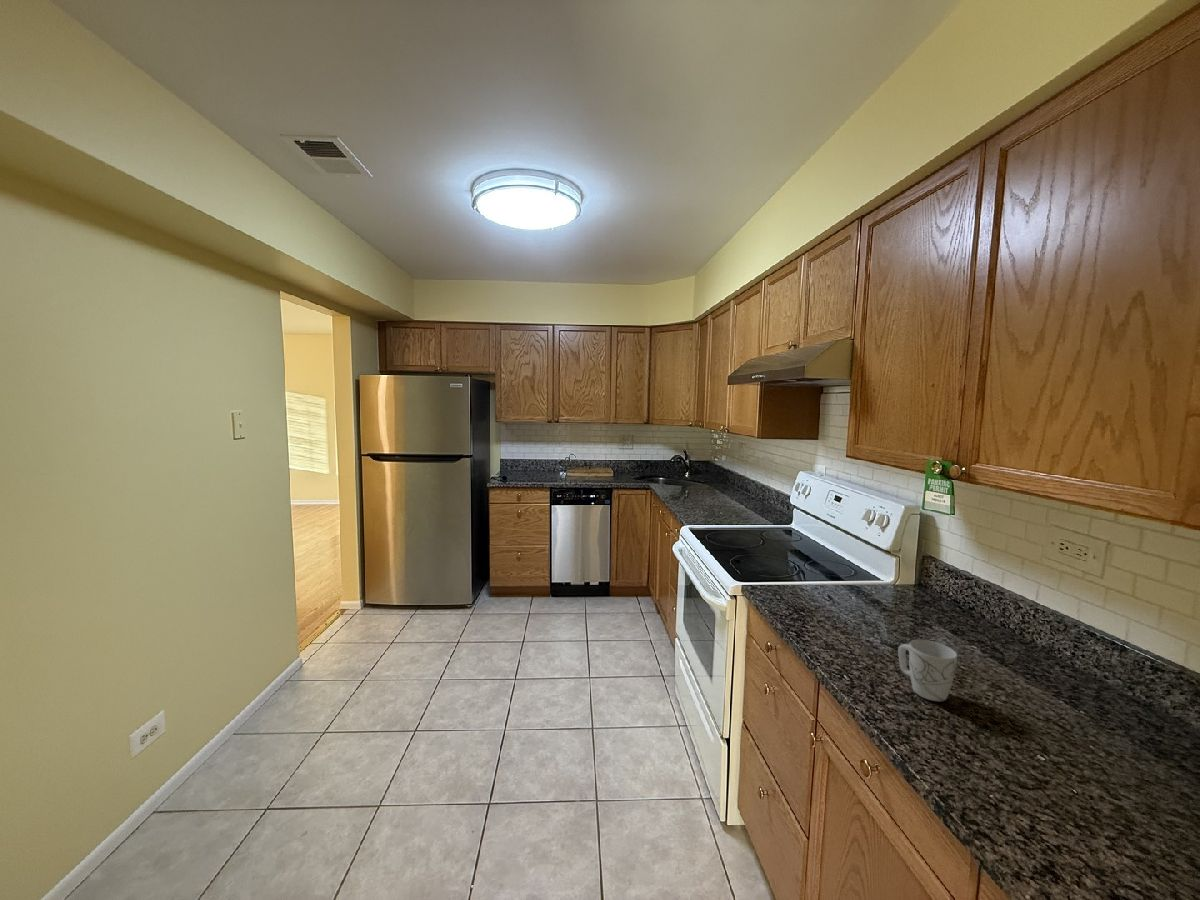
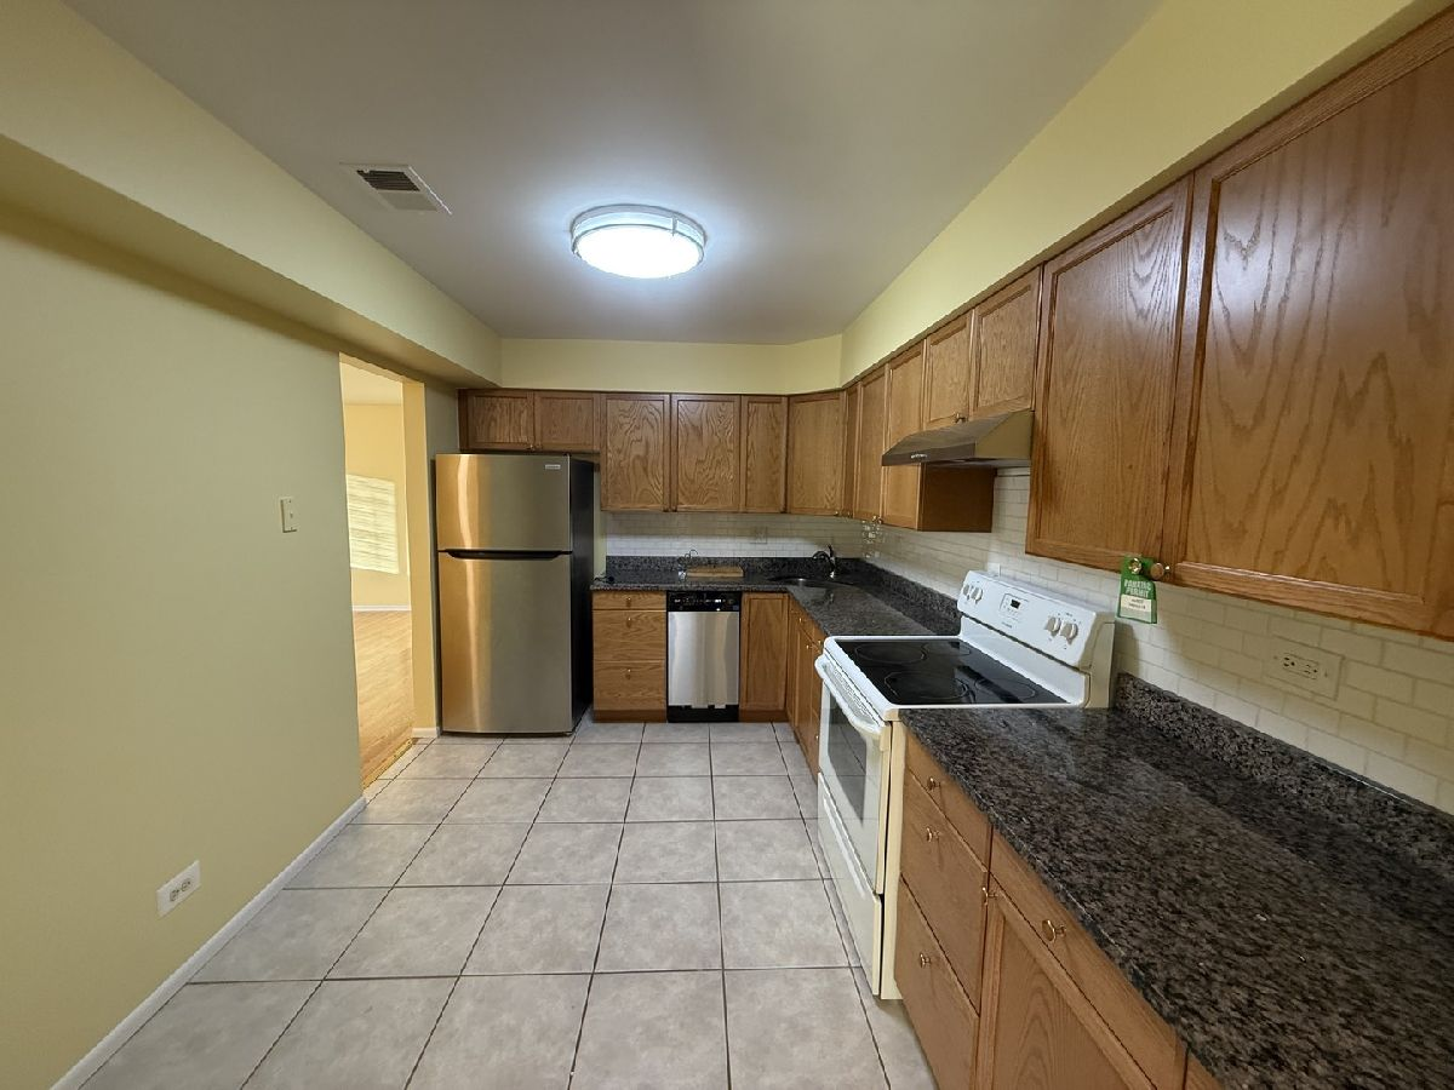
- mug [897,639,958,702]
